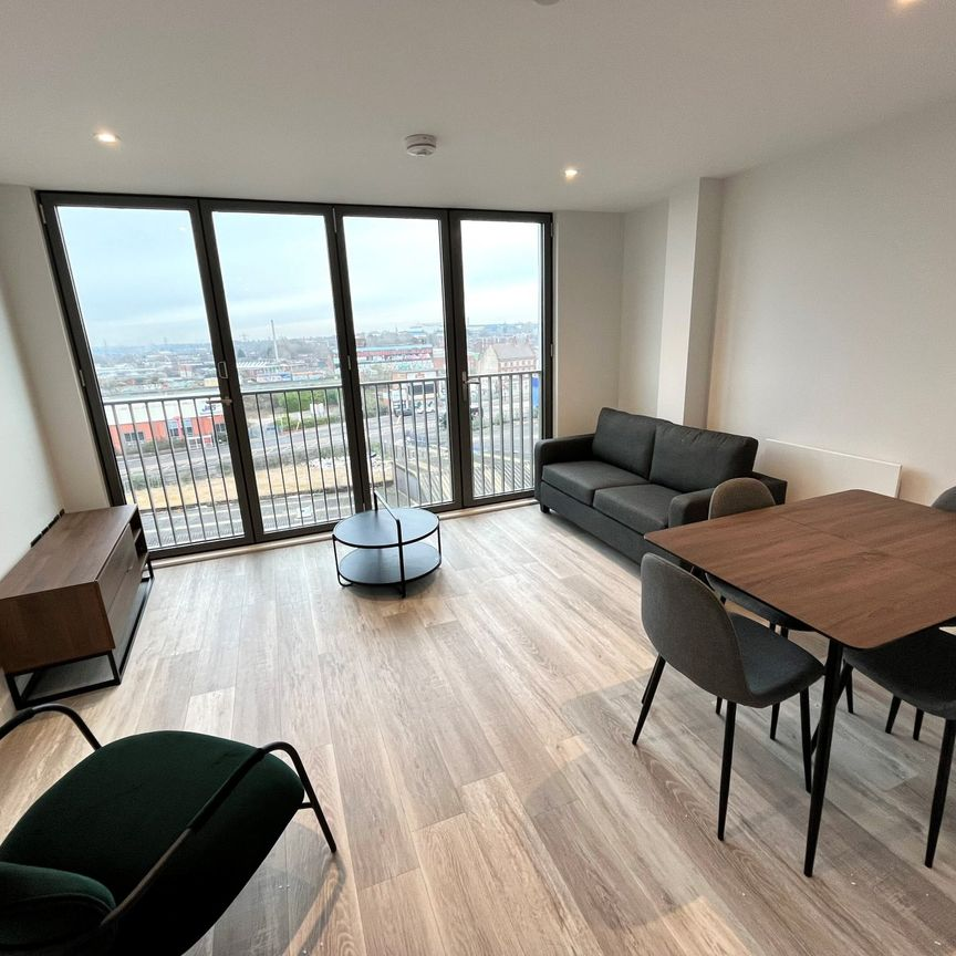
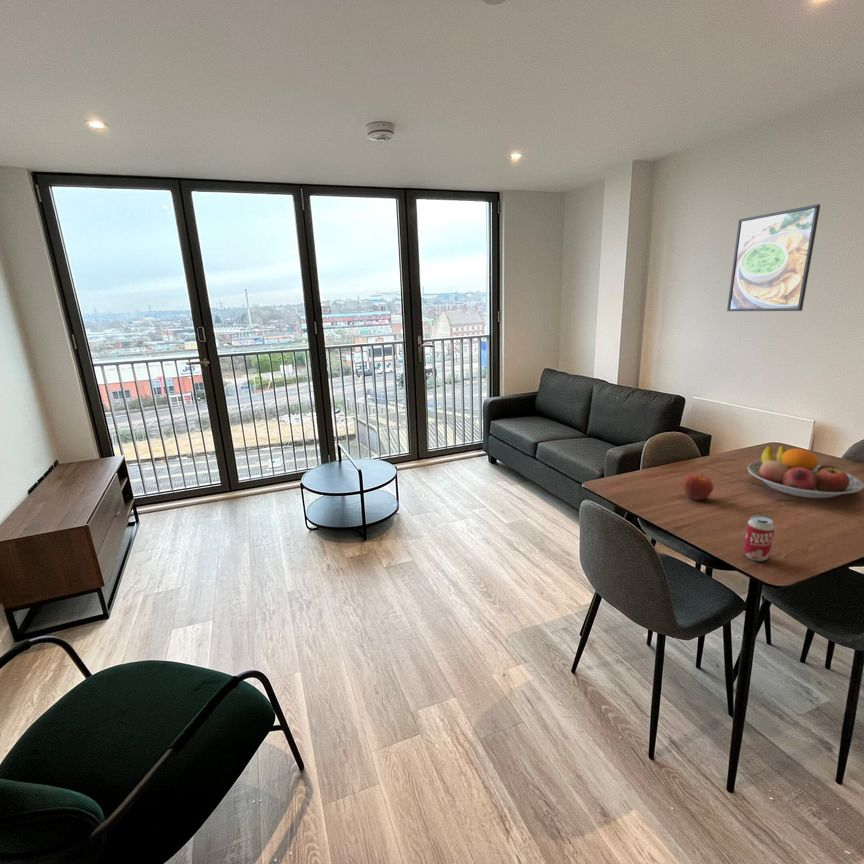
+ fruit bowl [747,444,864,499]
+ apple [681,472,714,501]
+ beverage can [742,515,776,562]
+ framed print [726,203,821,312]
